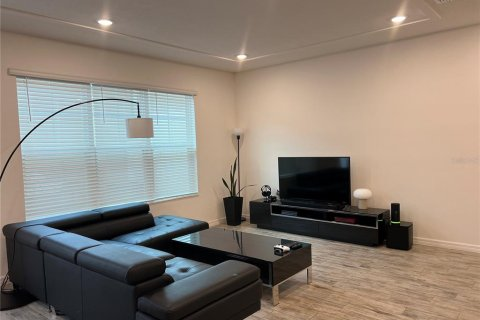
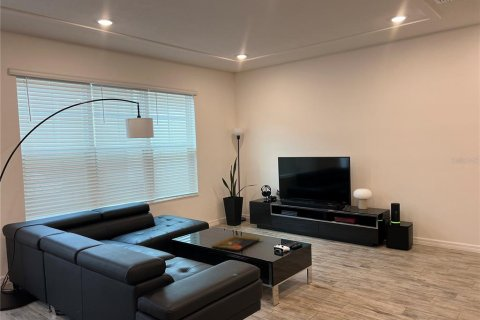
+ decorative tray [210,234,261,252]
